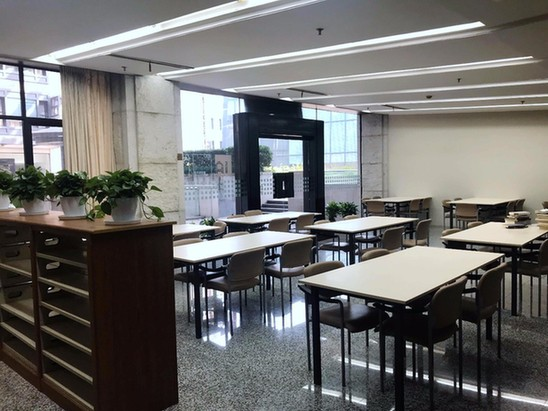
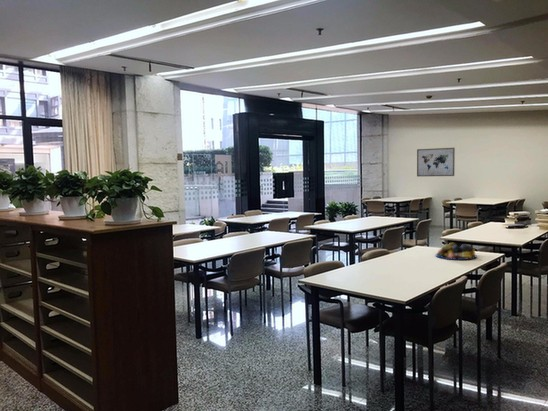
+ wall art [416,147,456,178]
+ fruit bowl [435,242,478,261]
